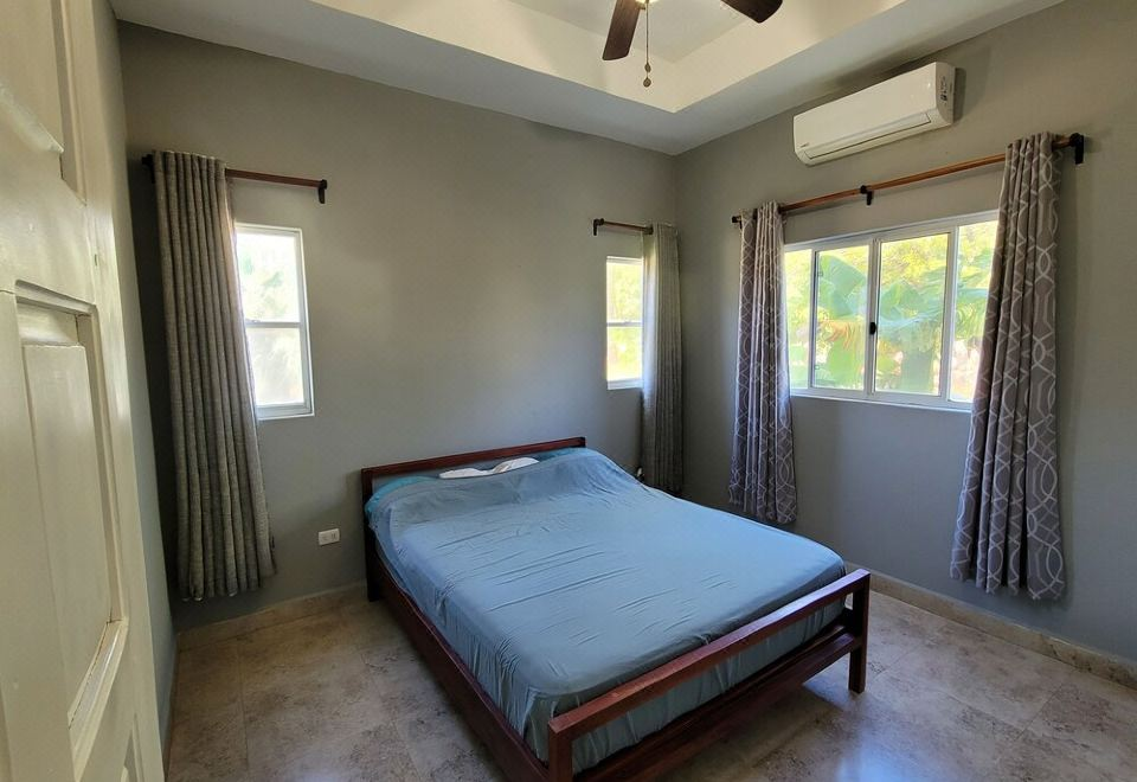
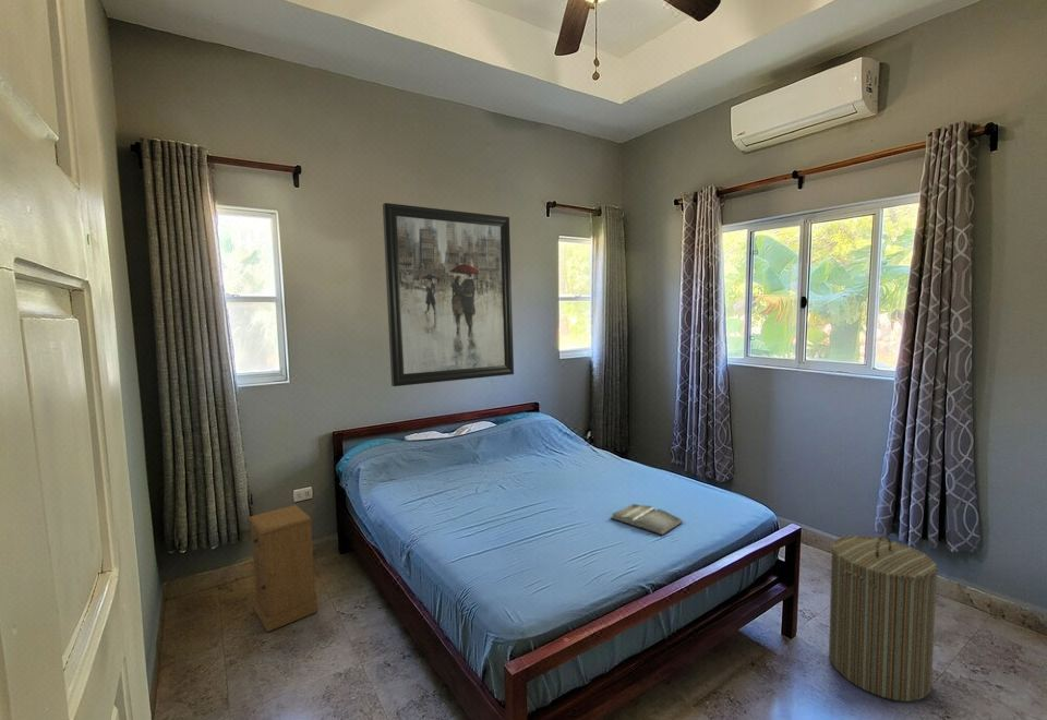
+ wall art [382,202,515,387]
+ hardback book [609,503,684,536]
+ nightstand [248,504,318,633]
+ laundry hamper [828,533,939,703]
